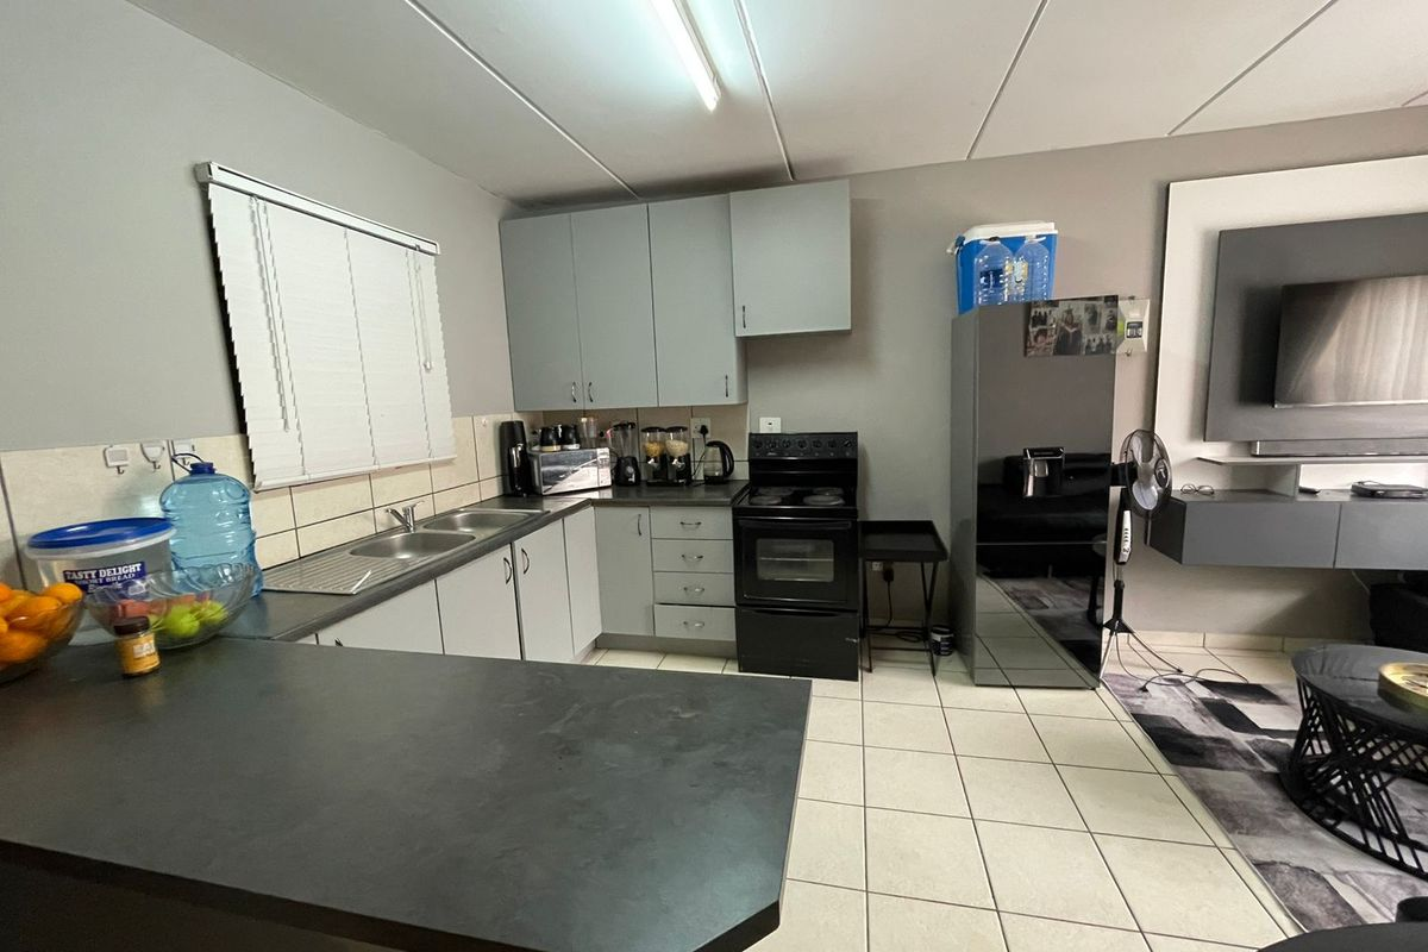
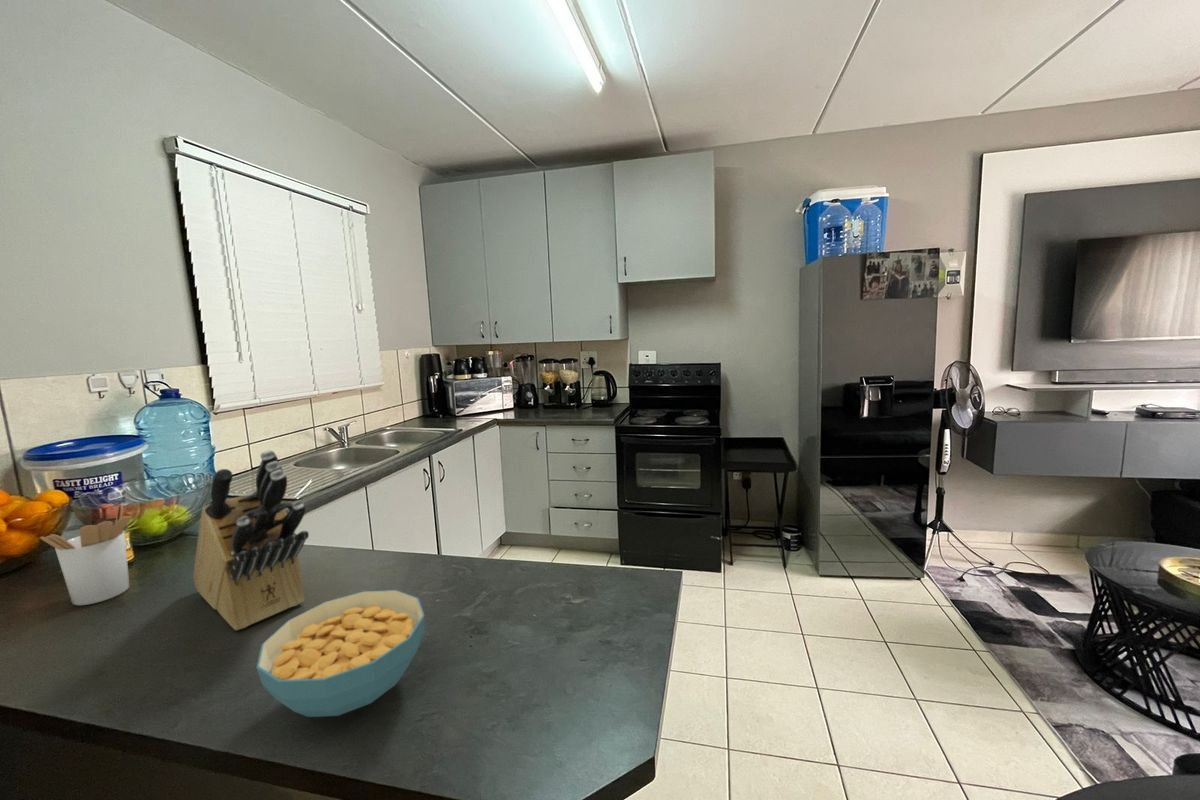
+ utensil holder [39,502,133,606]
+ knife block [192,449,310,631]
+ cereal bowl [255,589,426,718]
